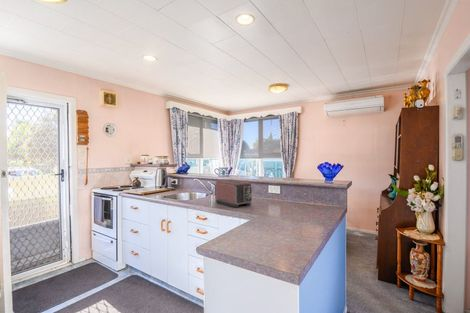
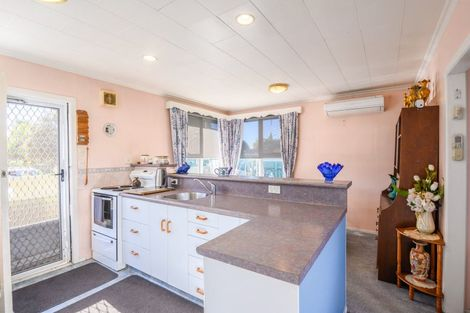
- toaster [215,178,253,209]
